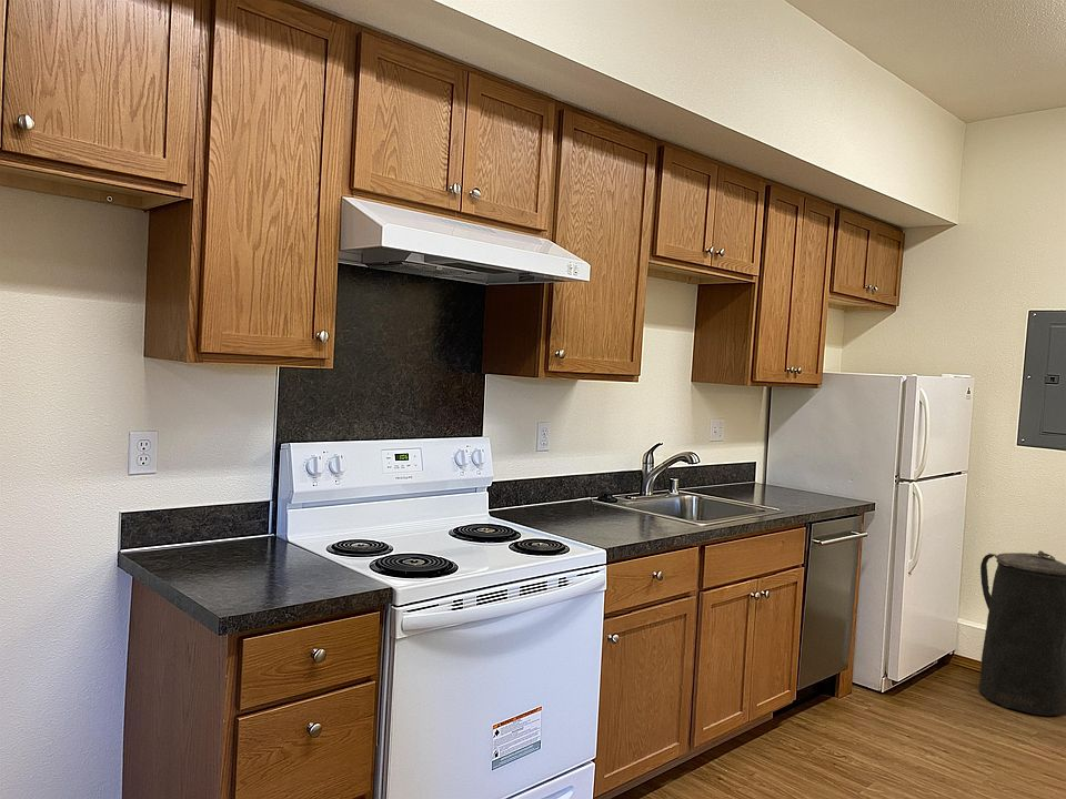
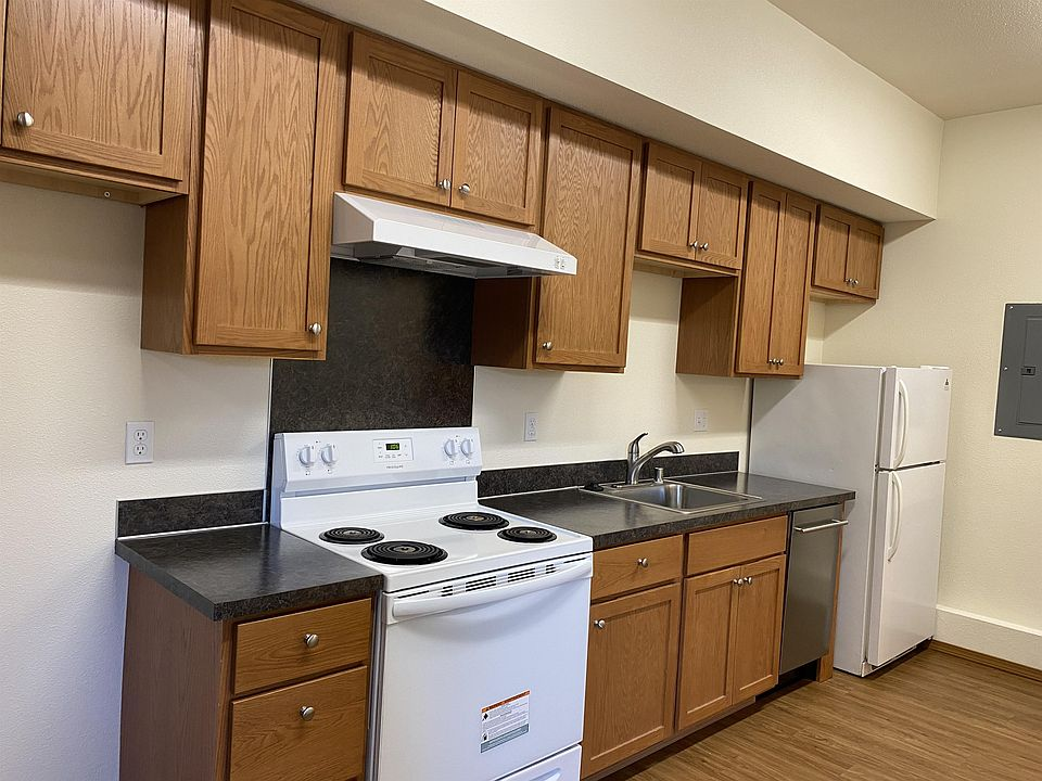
- trash can [978,549,1066,717]
